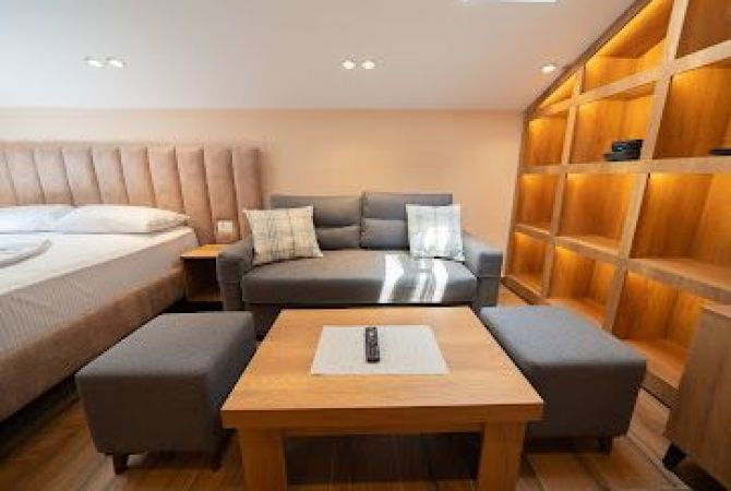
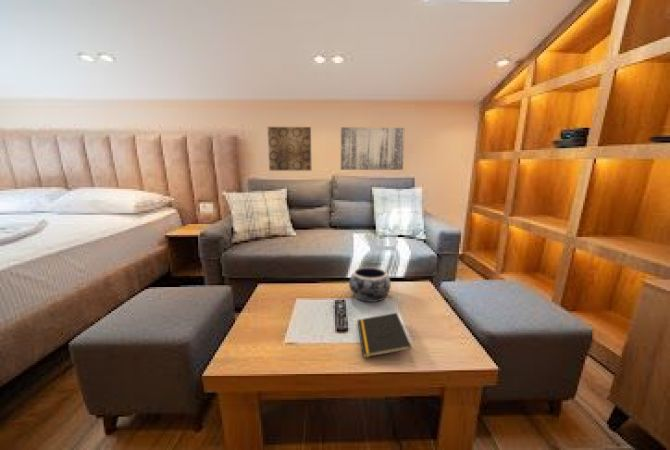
+ notepad [356,312,413,359]
+ wall art [340,126,406,171]
+ decorative bowl [348,266,392,303]
+ wall art [267,126,312,172]
